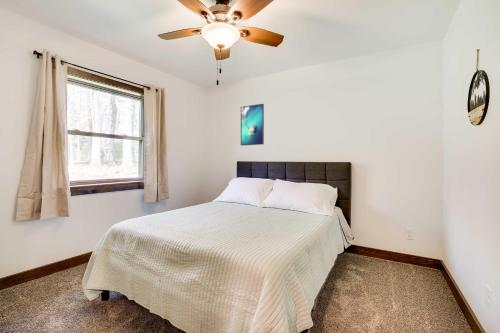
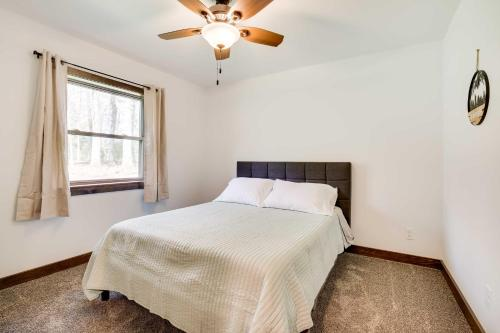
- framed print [240,103,265,146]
